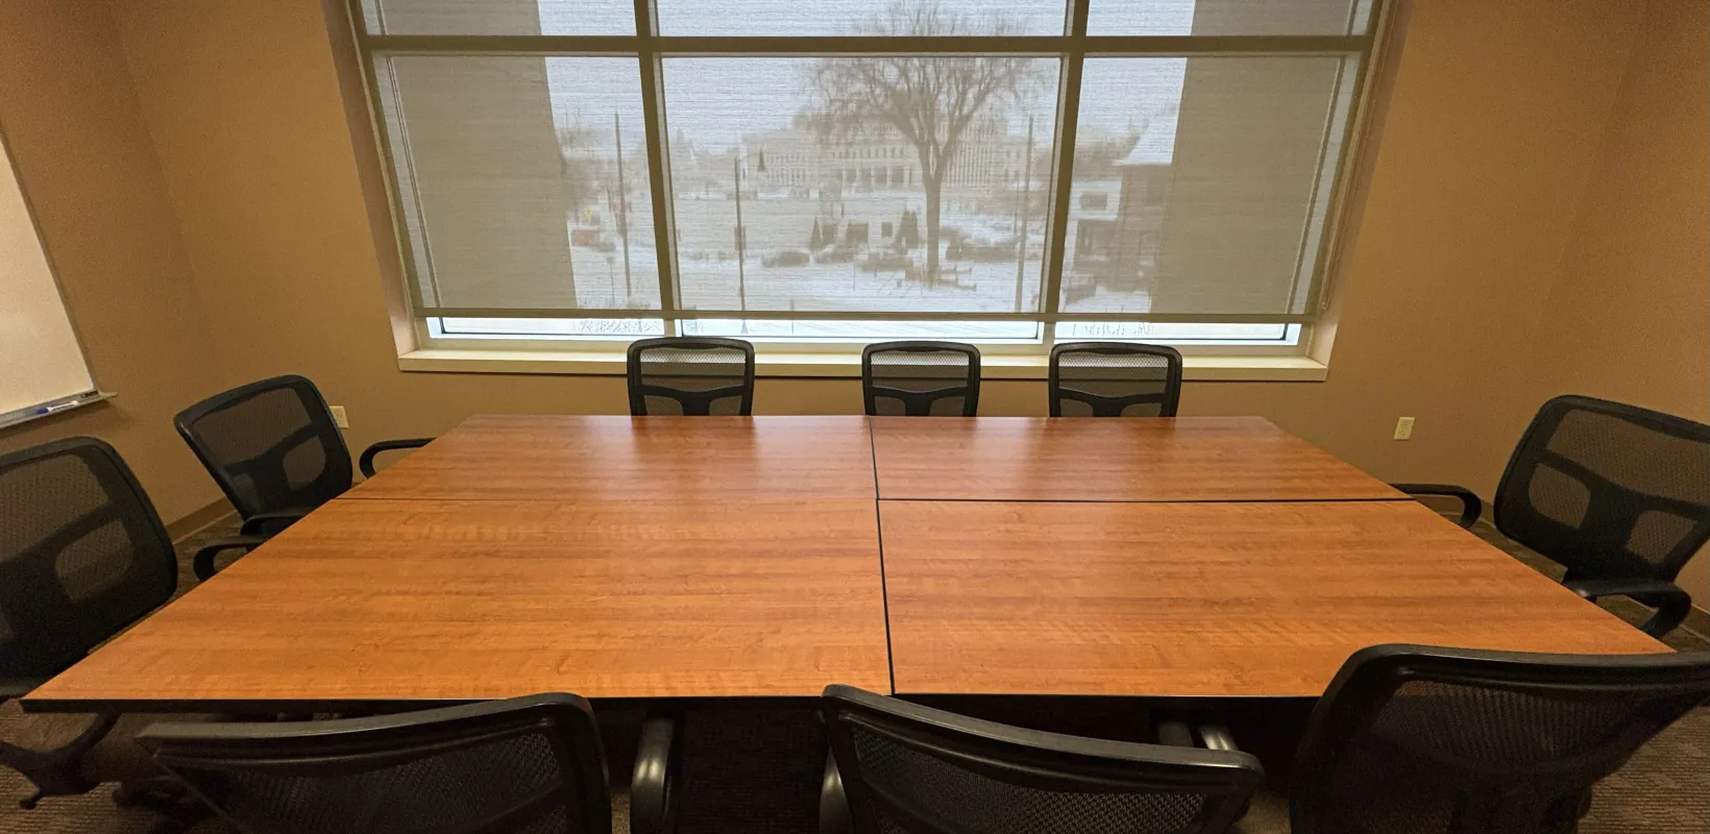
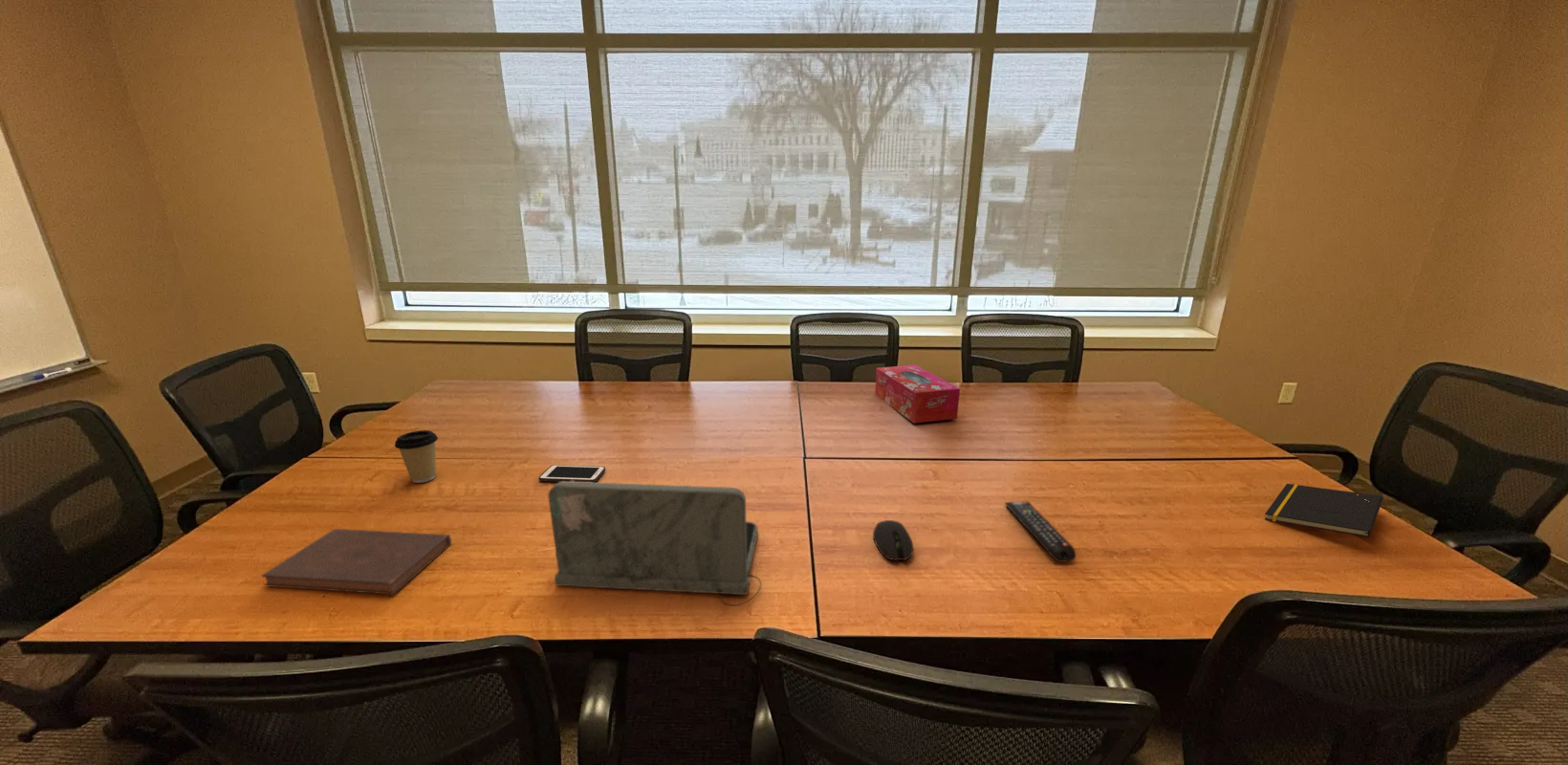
+ laptop [547,481,762,607]
+ notepad [1264,483,1383,538]
+ remote control [1004,501,1077,563]
+ computer mouse [872,519,914,562]
+ tissue box [874,364,961,424]
+ cell phone [538,464,606,483]
+ book [261,528,452,596]
+ coffee cup [394,429,439,484]
